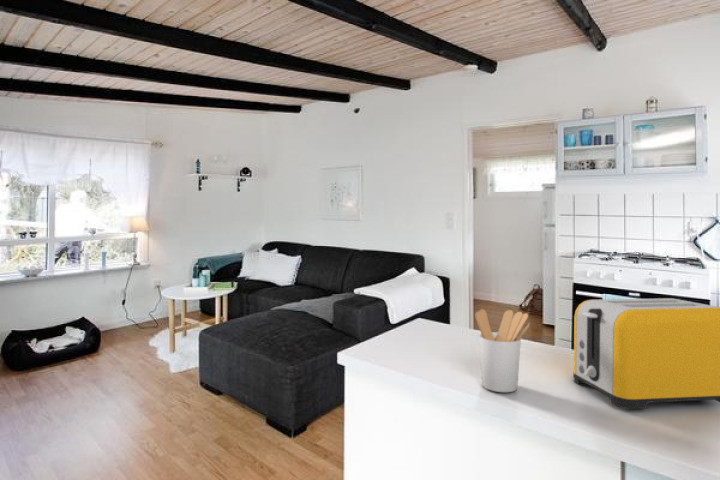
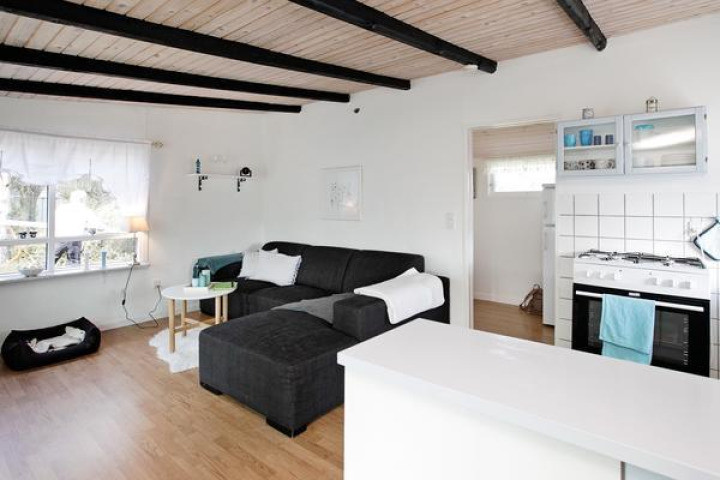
- utensil holder [474,308,531,393]
- toaster [573,297,720,410]
